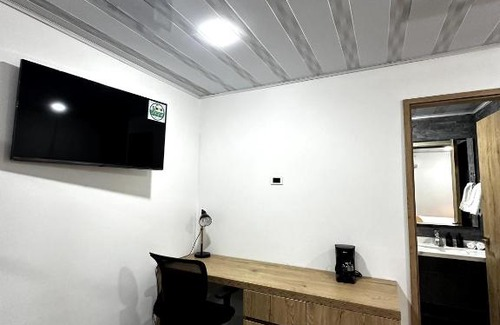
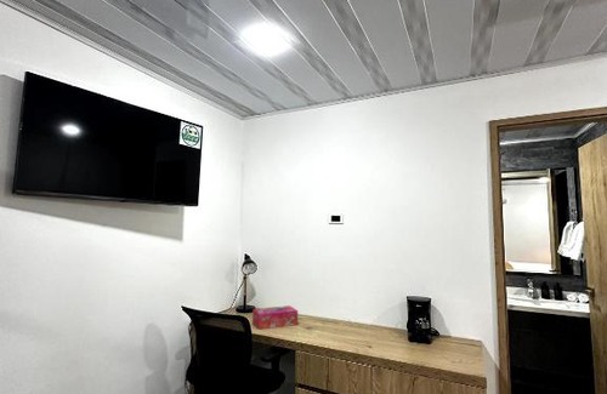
+ tissue box [251,304,299,331]
